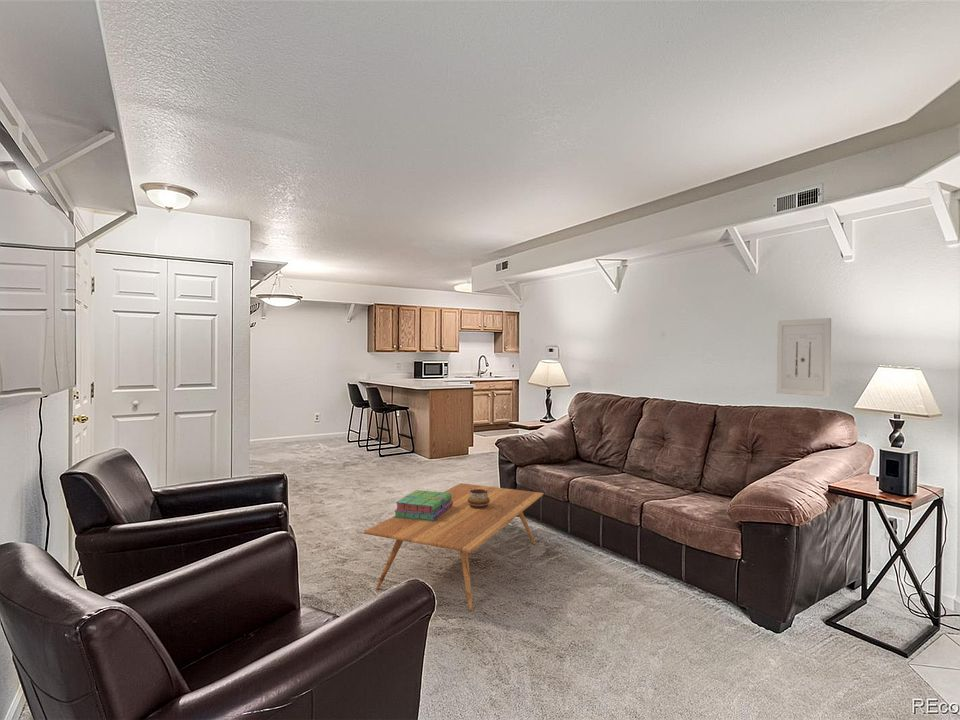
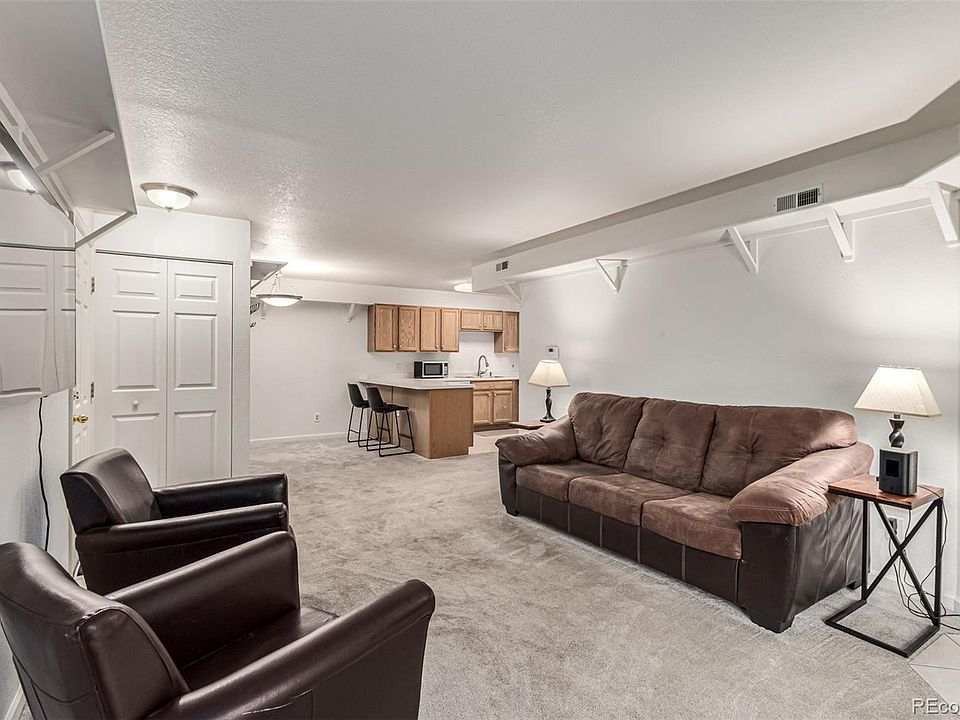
- decorative bowl [468,489,490,508]
- stack of books [393,489,453,521]
- coffee table [363,482,544,612]
- wall art [776,317,832,398]
